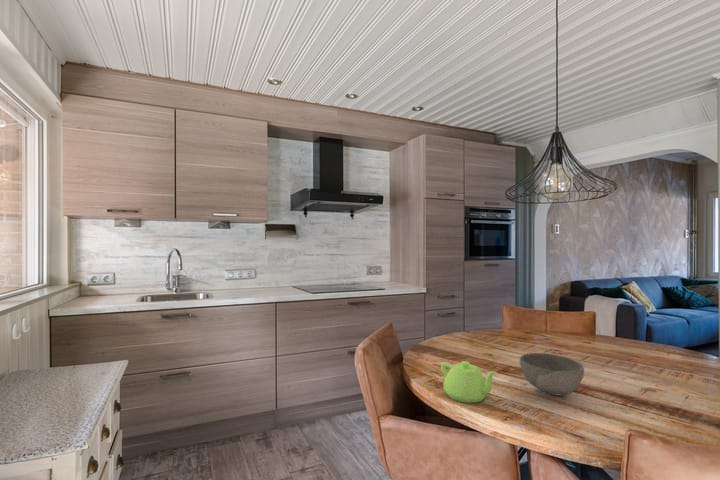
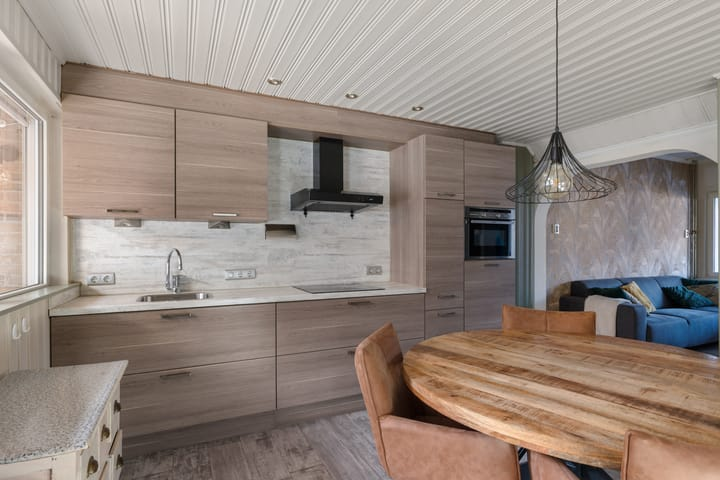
- bowl [519,352,585,396]
- teapot [440,360,497,404]
